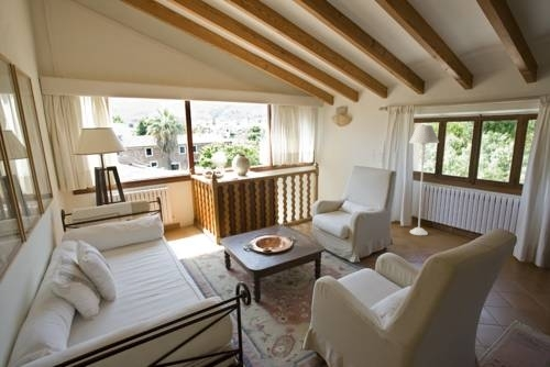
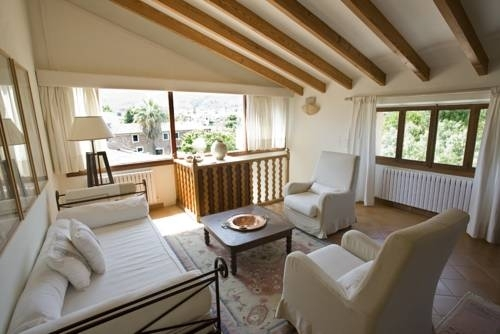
- floor lamp [408,124,440,236]
